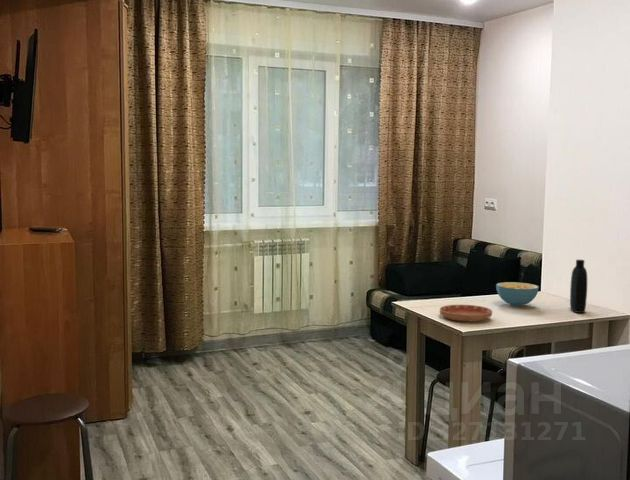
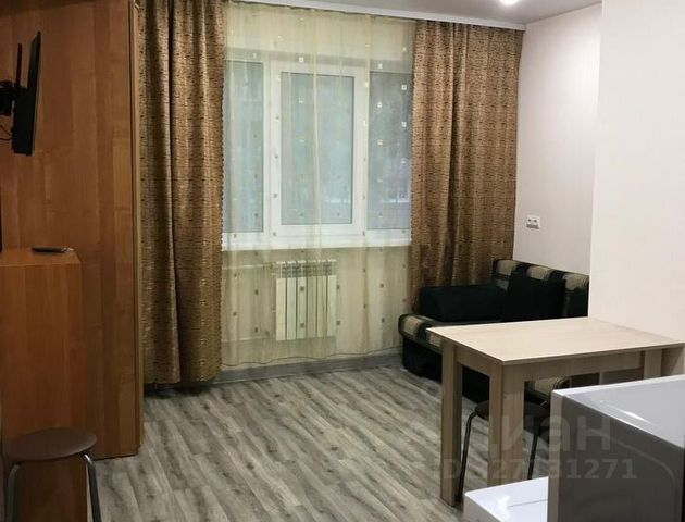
- bottle [569,259,588,314]
- saucer [439,304,493,322]
- cereal bowl [495,281,540,307]
